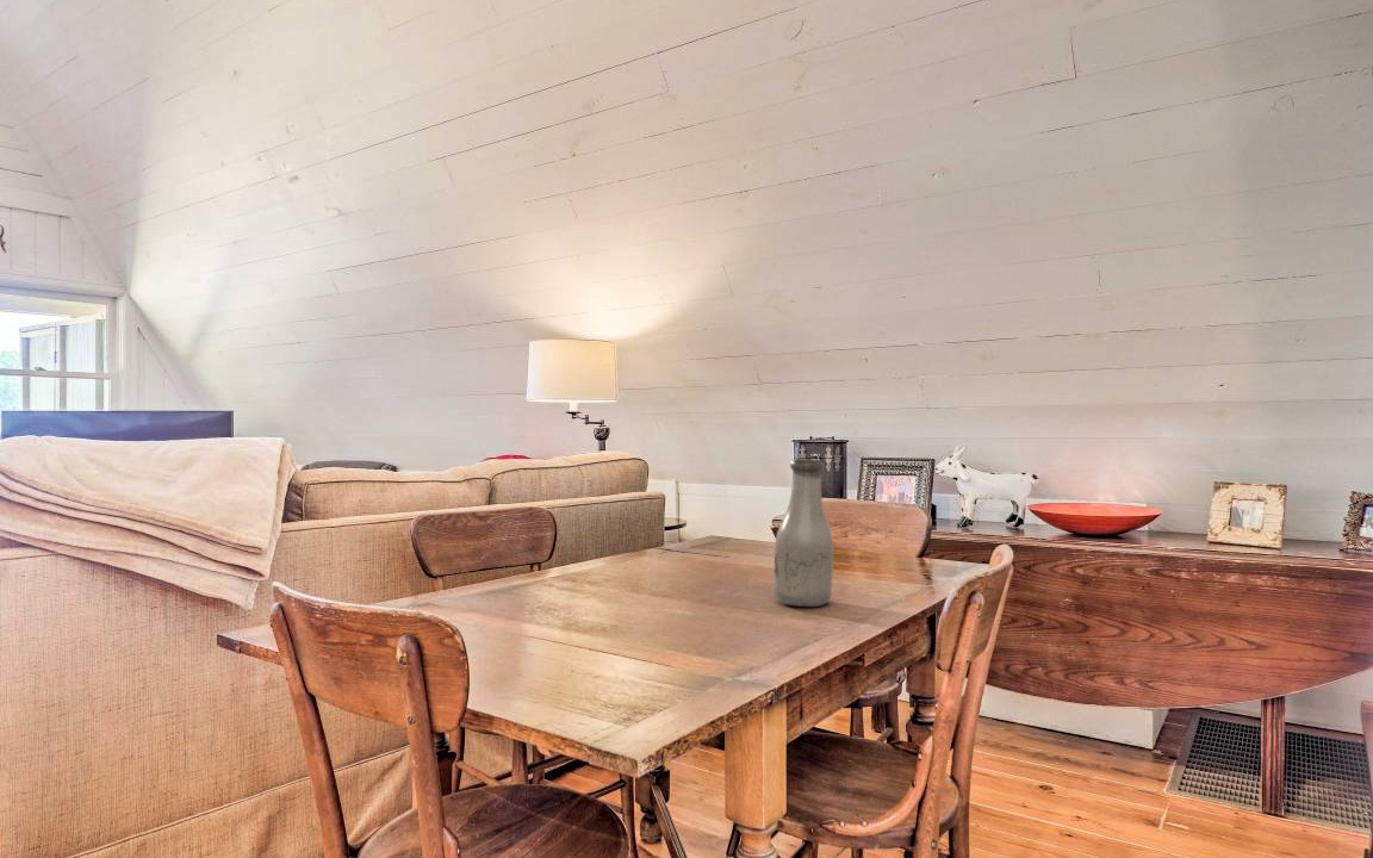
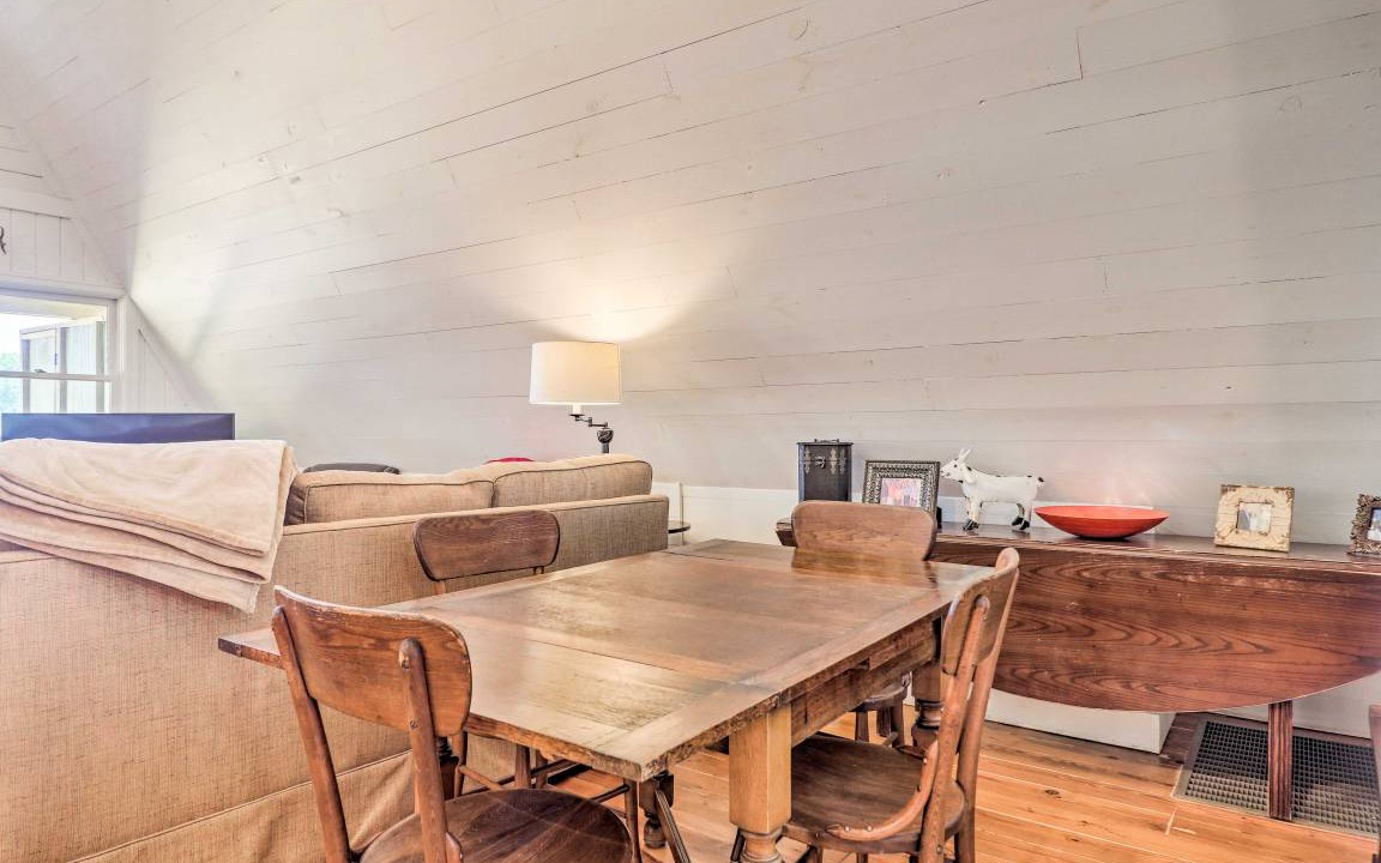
- bottle [772,458,834,608]
